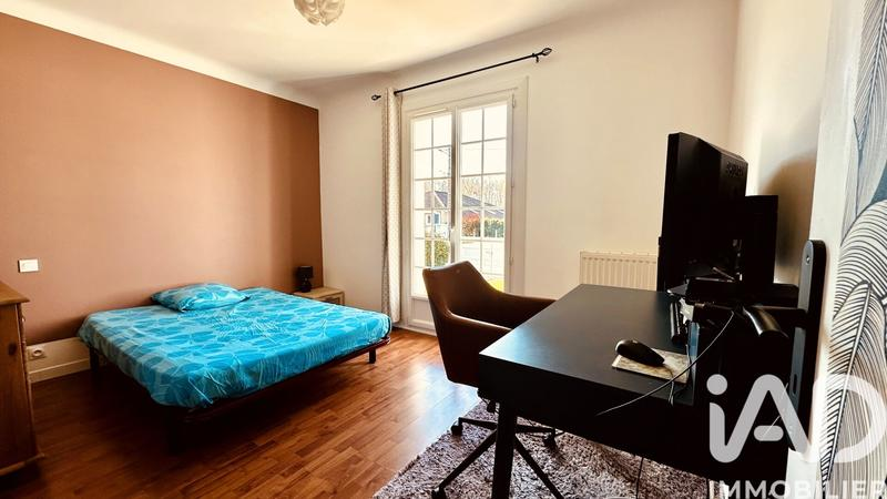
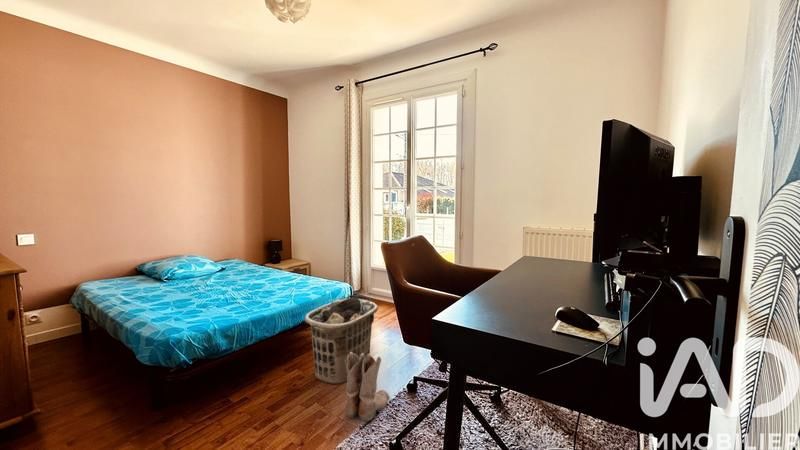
+ clothes hamper [304,294,379,385]
+ boots [344,352,391,423]
